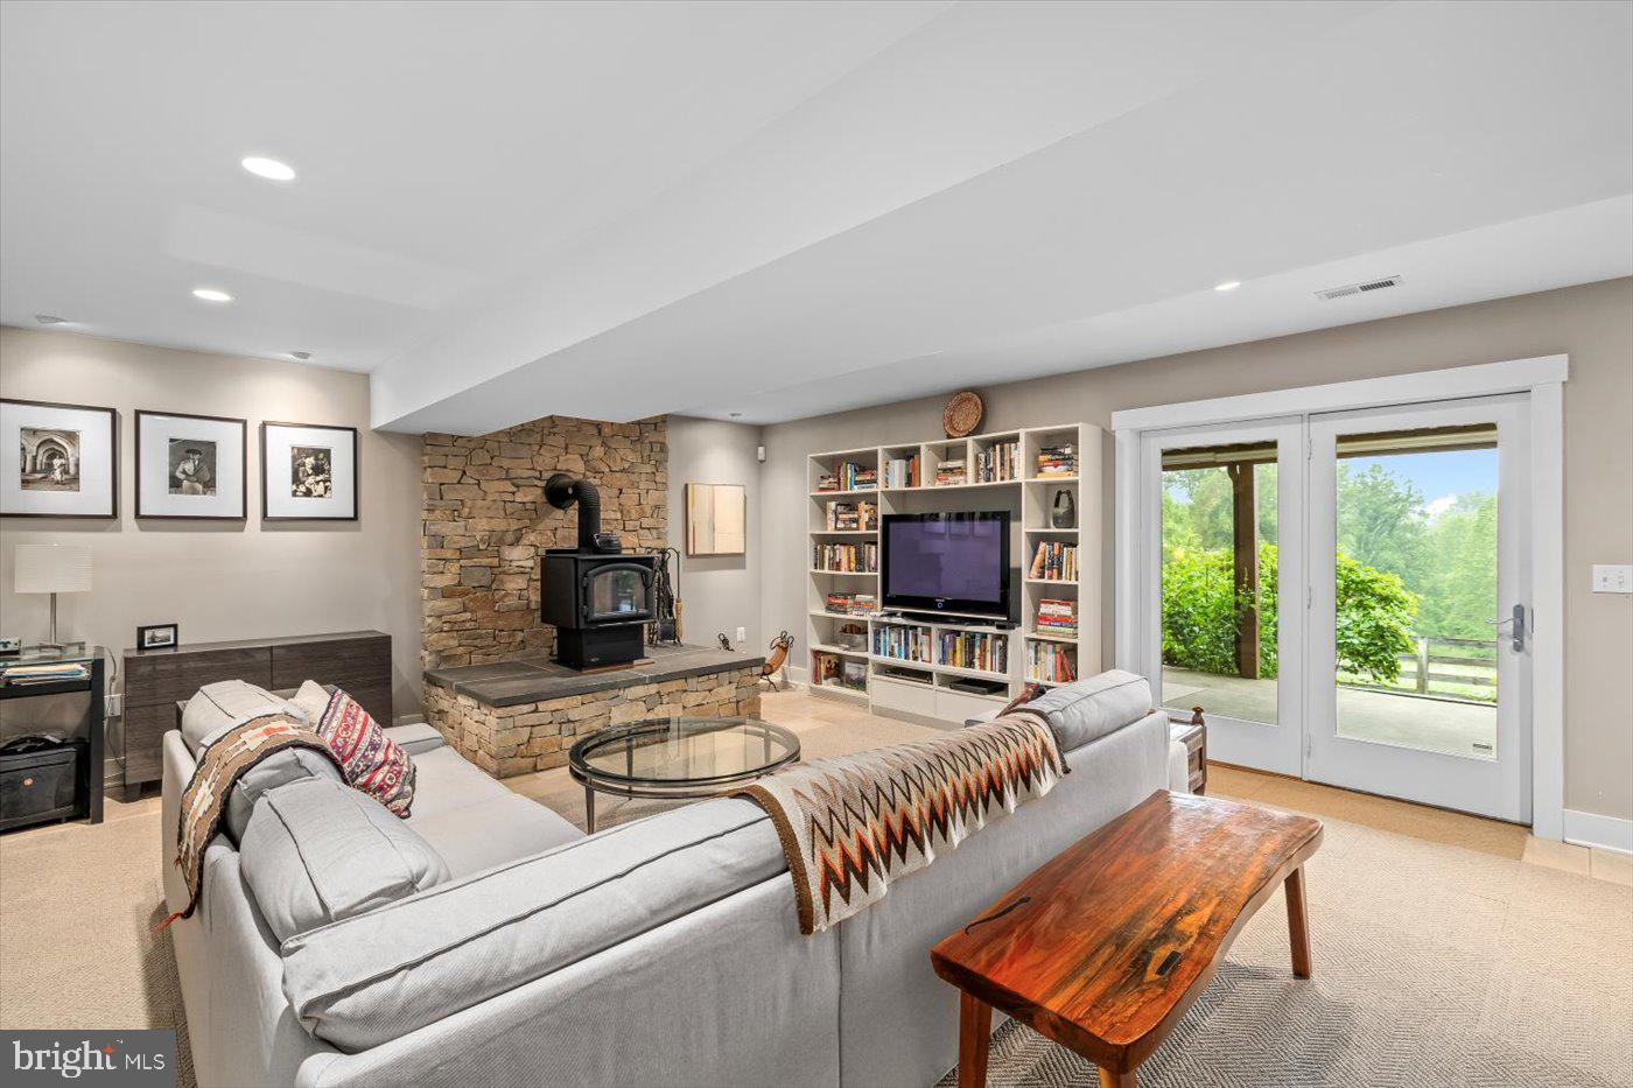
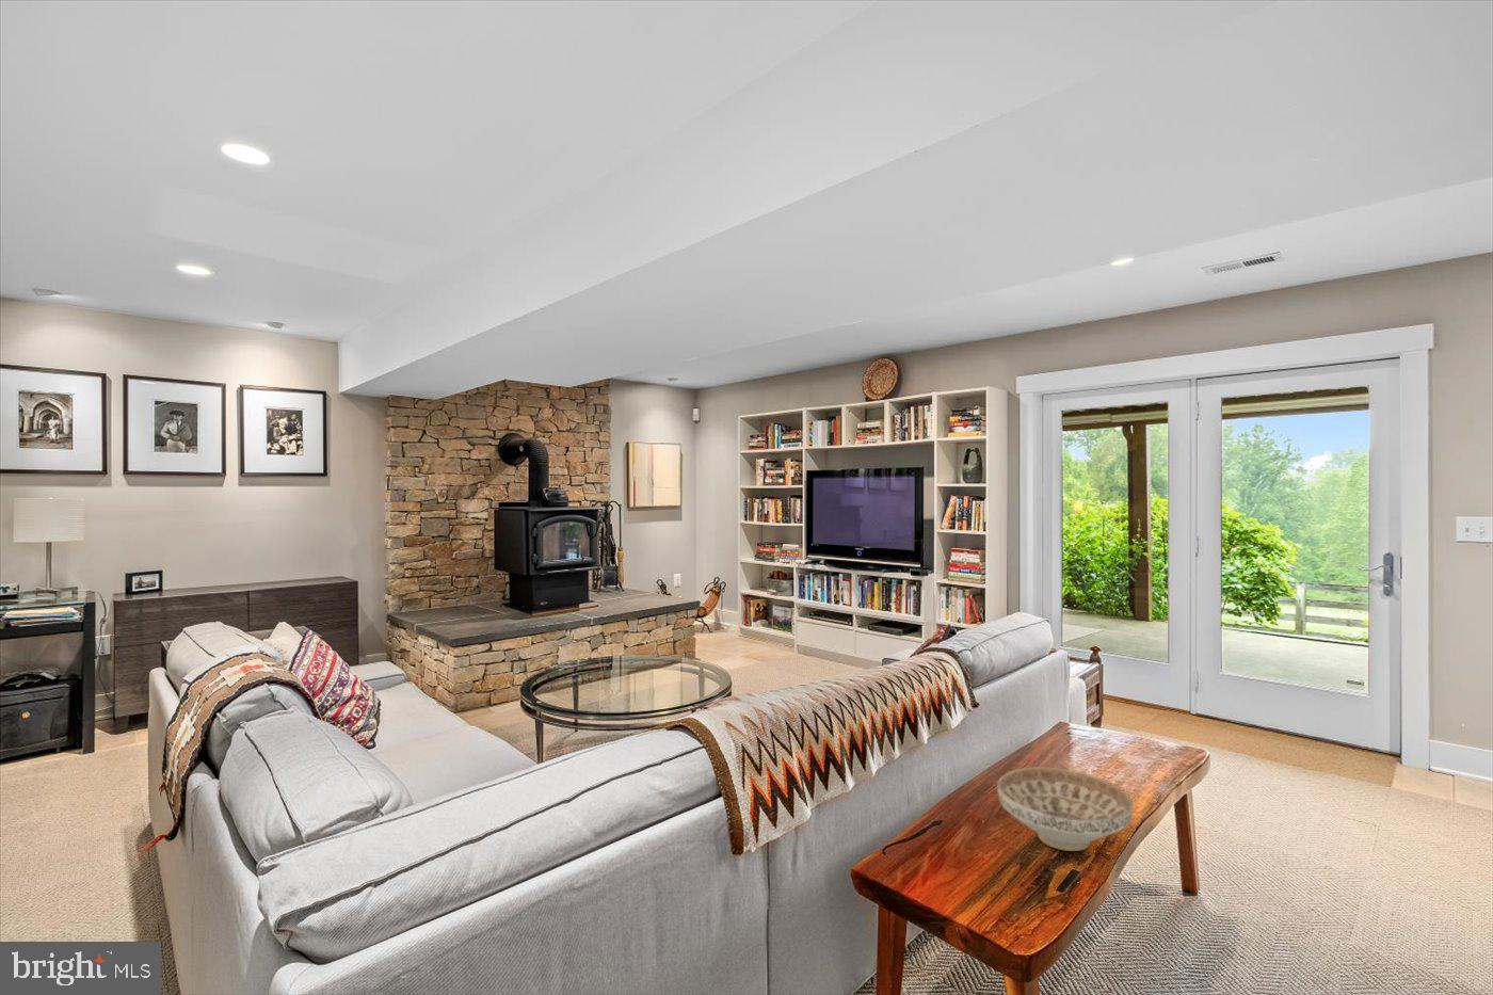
+ decorative bowl [996,766,1133,852]
